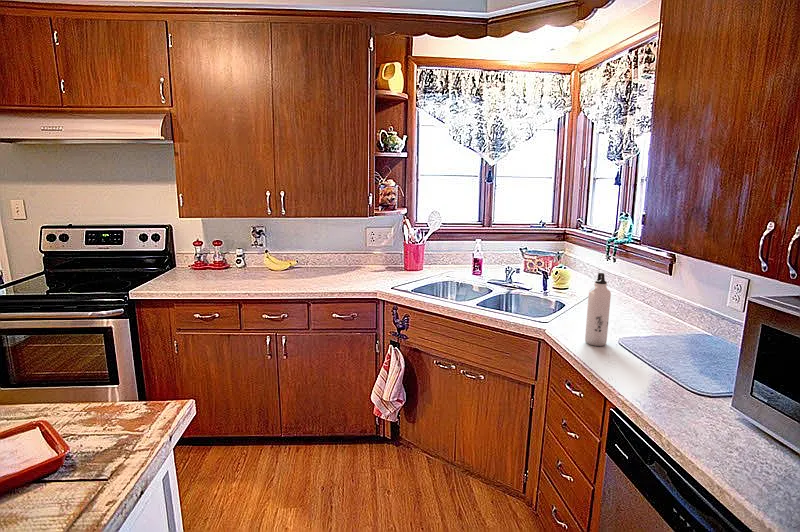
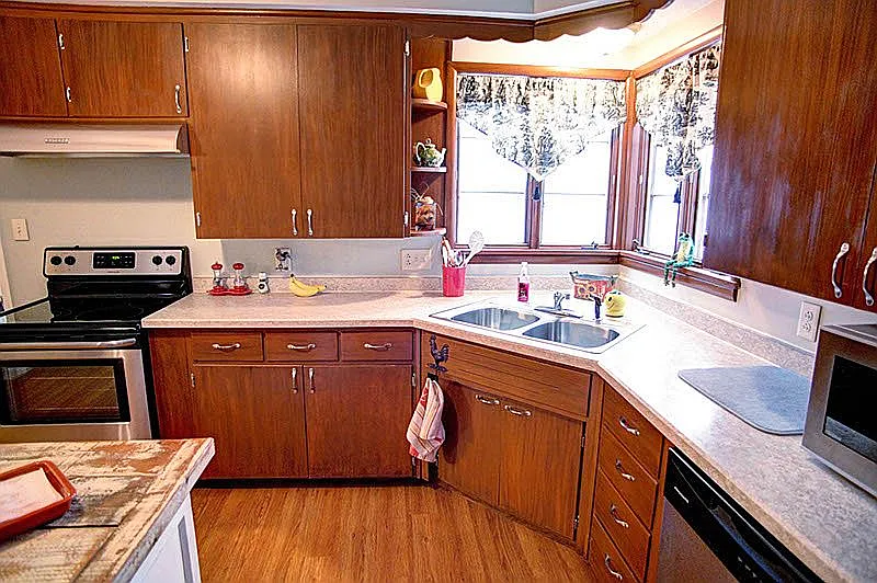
- water bottle [584,271,612,347]
